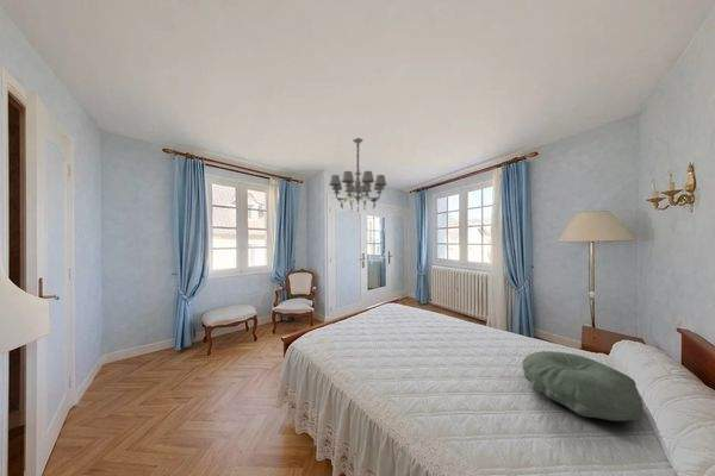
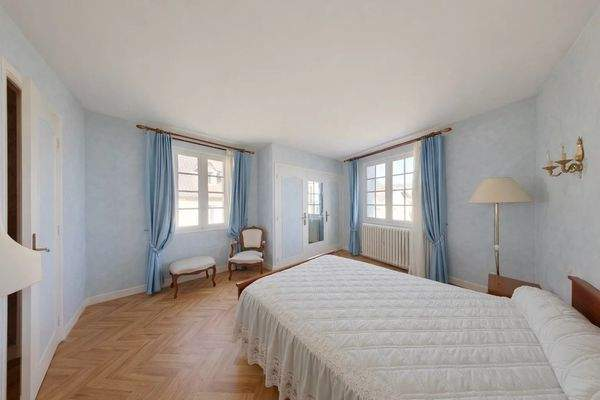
- pillow [522,350,645,422]
- chandelier [328,137,387,213]
